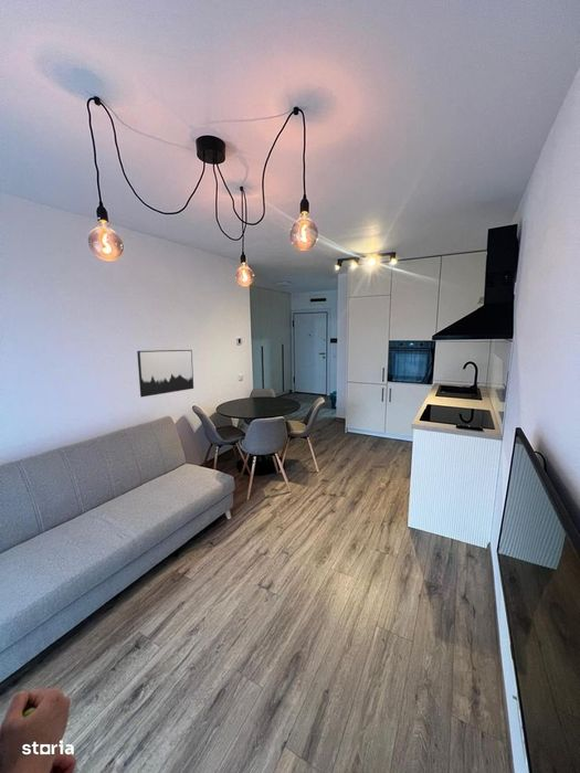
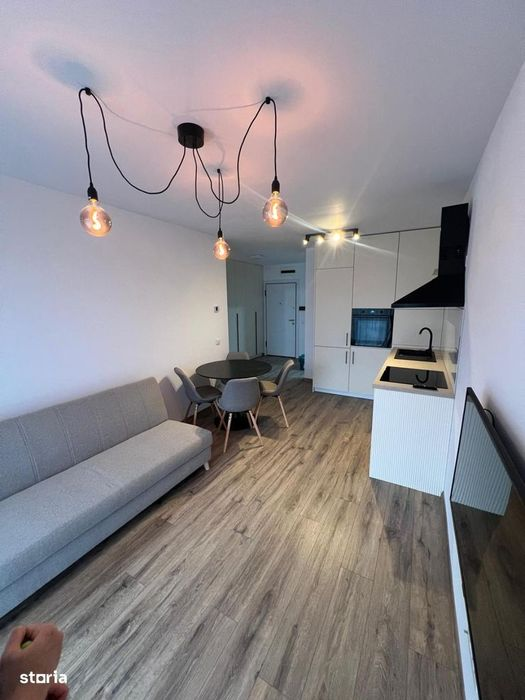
- wall art [136,349,194,398]
